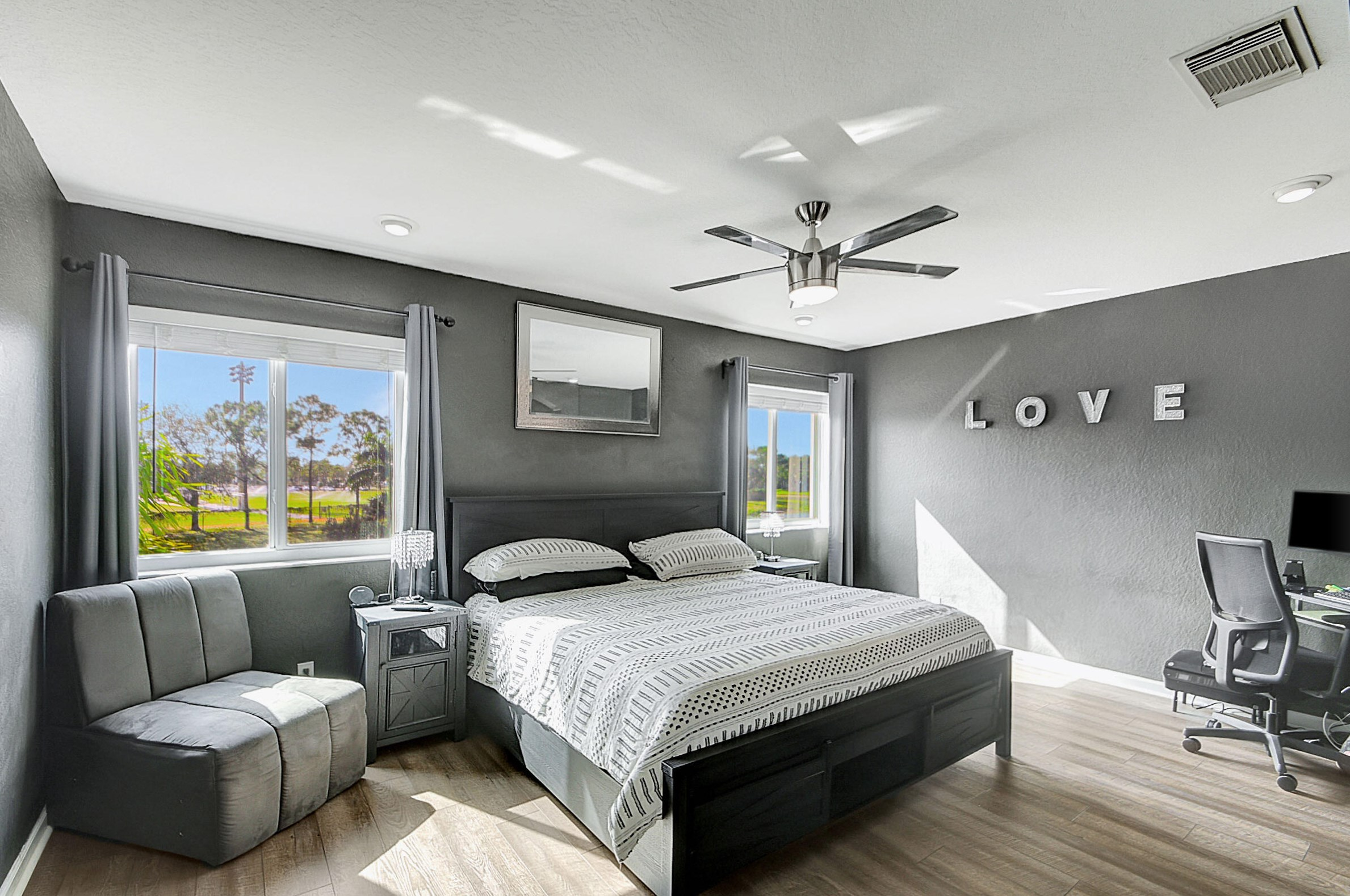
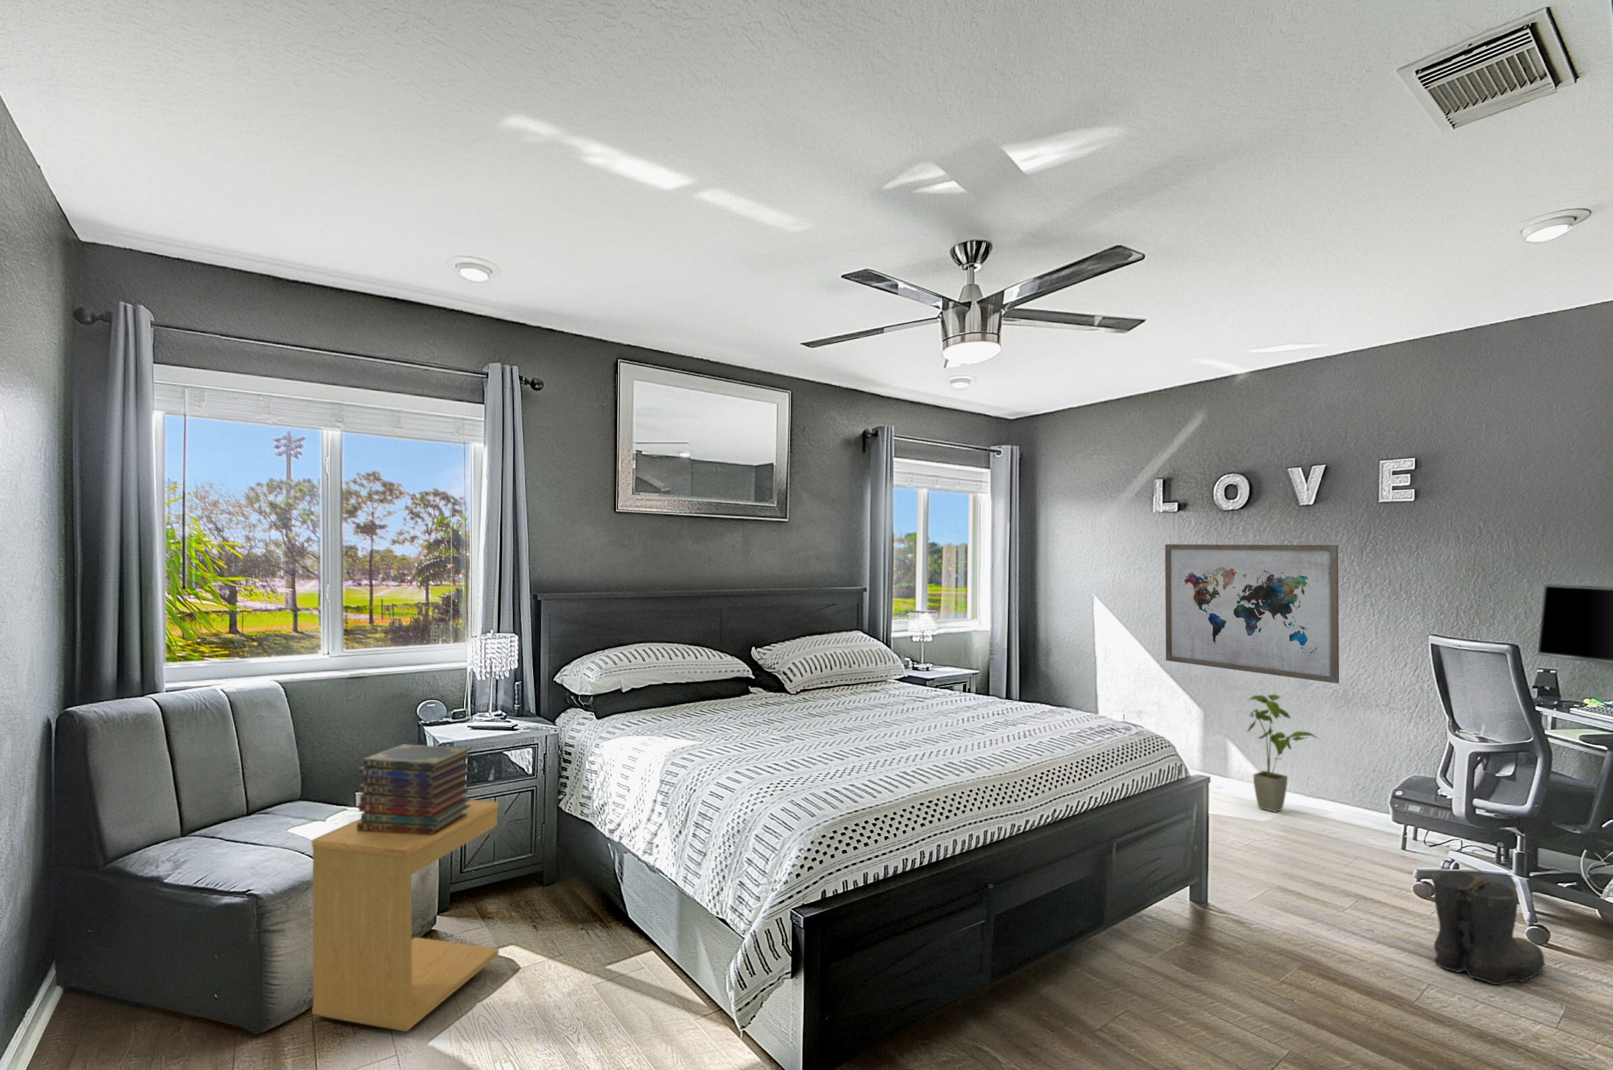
+ boots [1428,871,1546,985]
+ side table [312,799,499,1032]
+ house plant [1245,694,1320,813]
+ book stack [357,743,472,835]
+ wall art [1165,543,1339,684]
